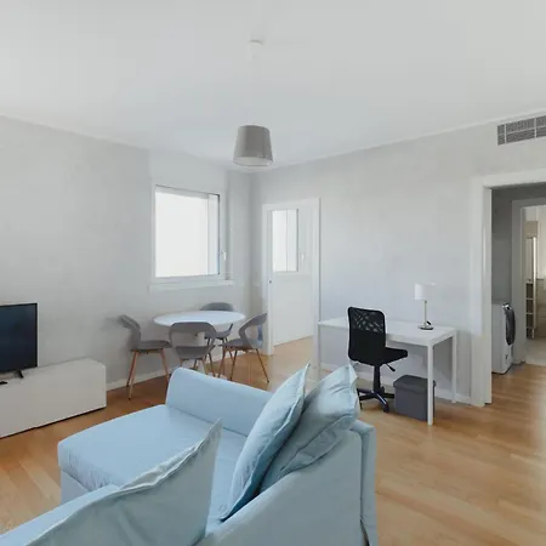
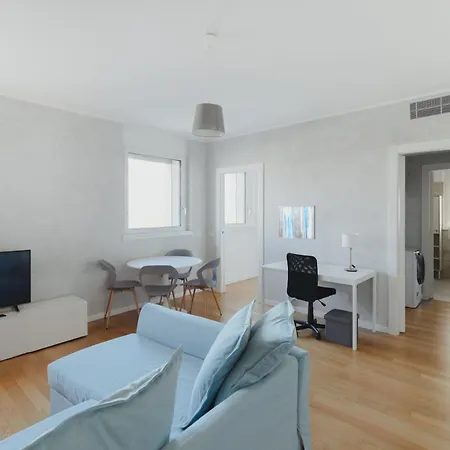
+ wall art [277,204,316,240]
